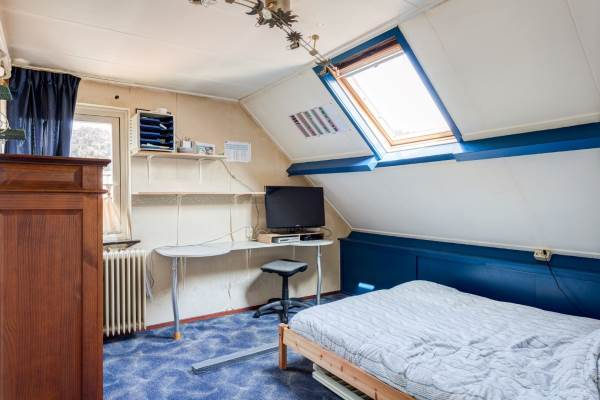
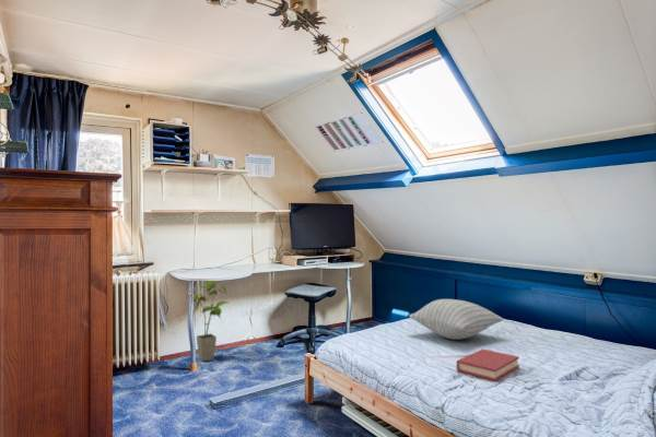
+ pillow [408,298,504,341]
+ hardback book [456,347,520,382]
+ house plant [192,280,230,363]
